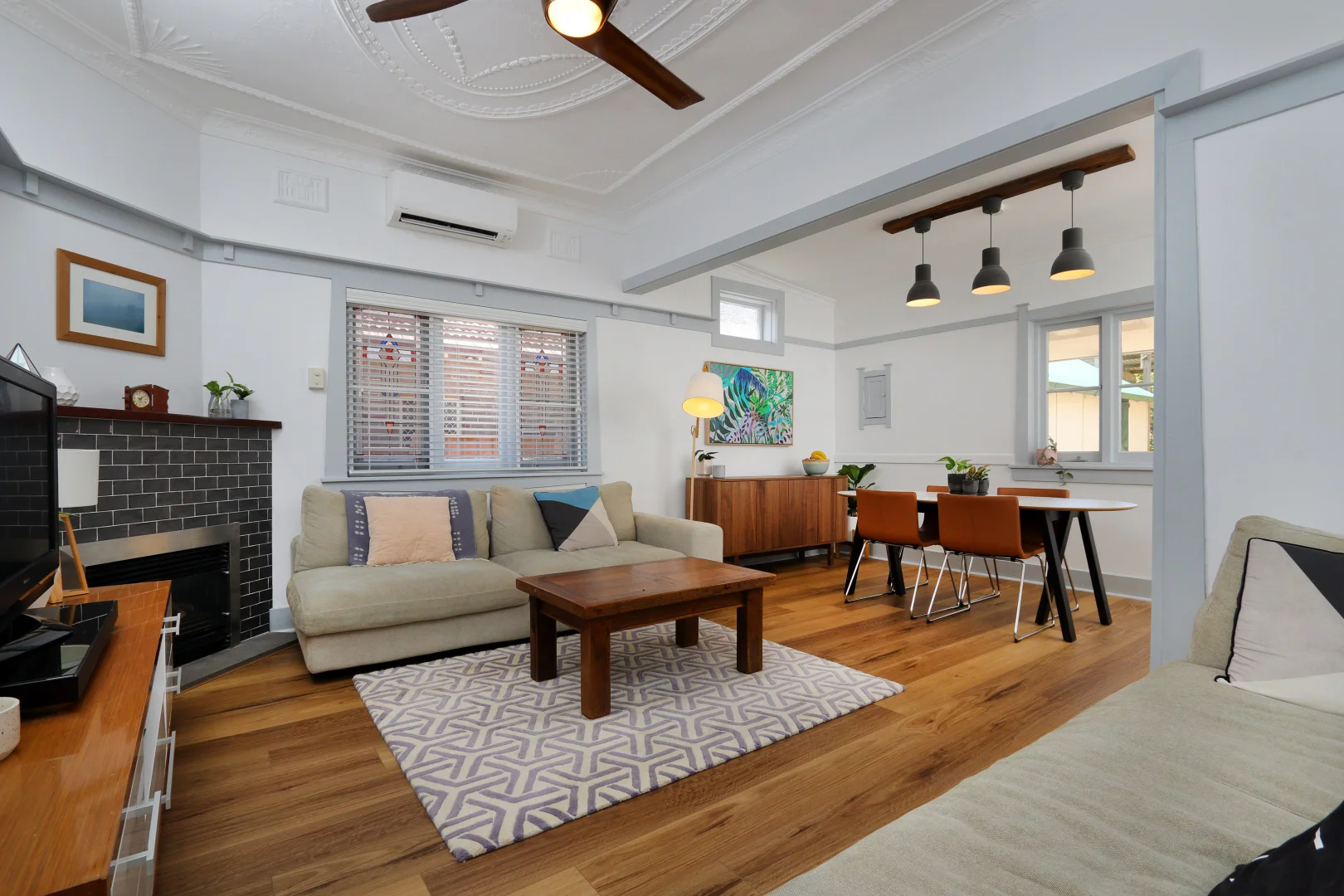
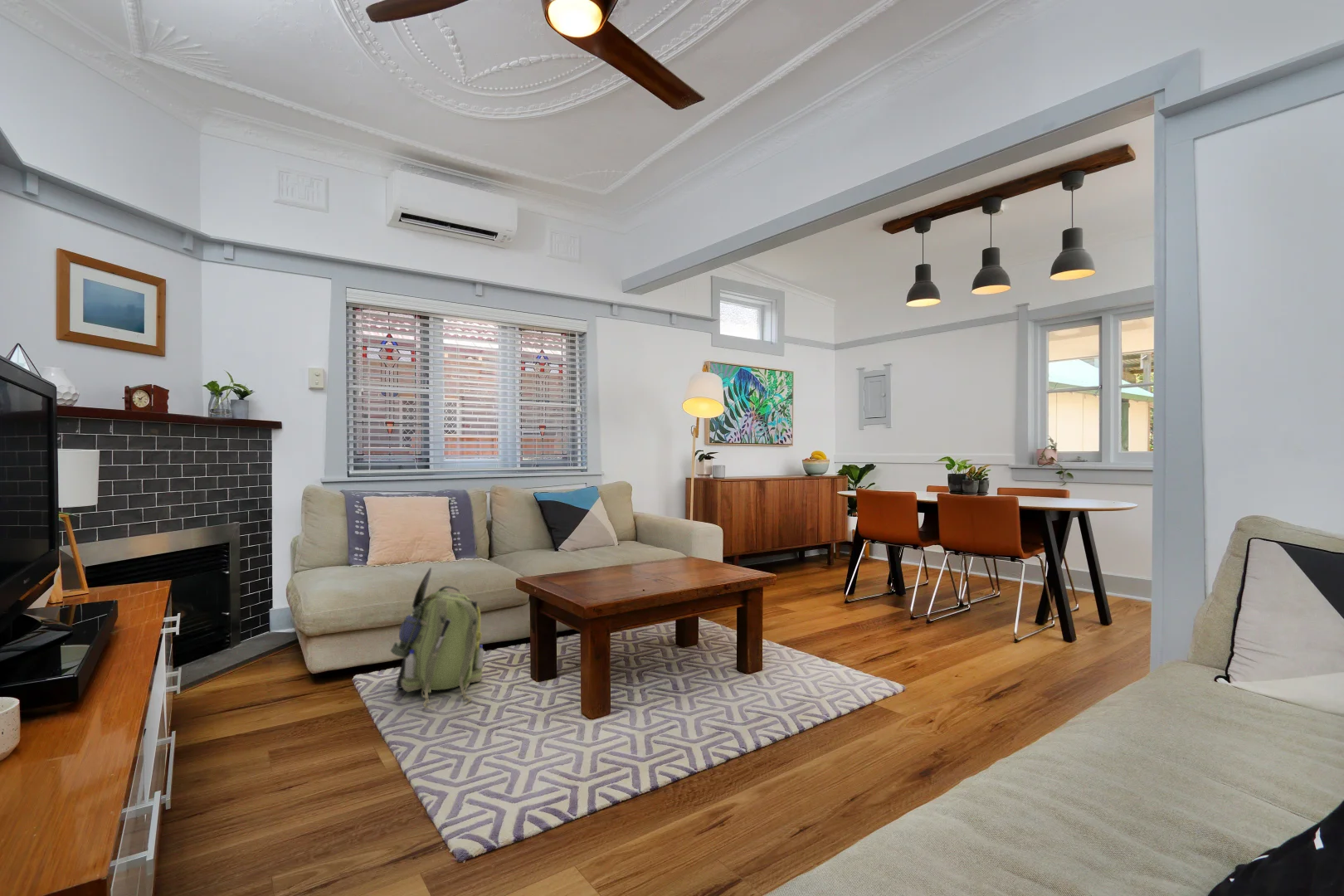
+ backpack [390,567,485,709]
